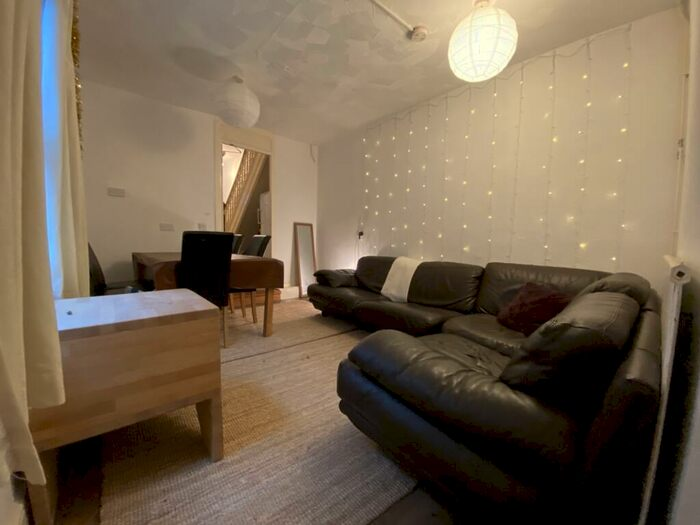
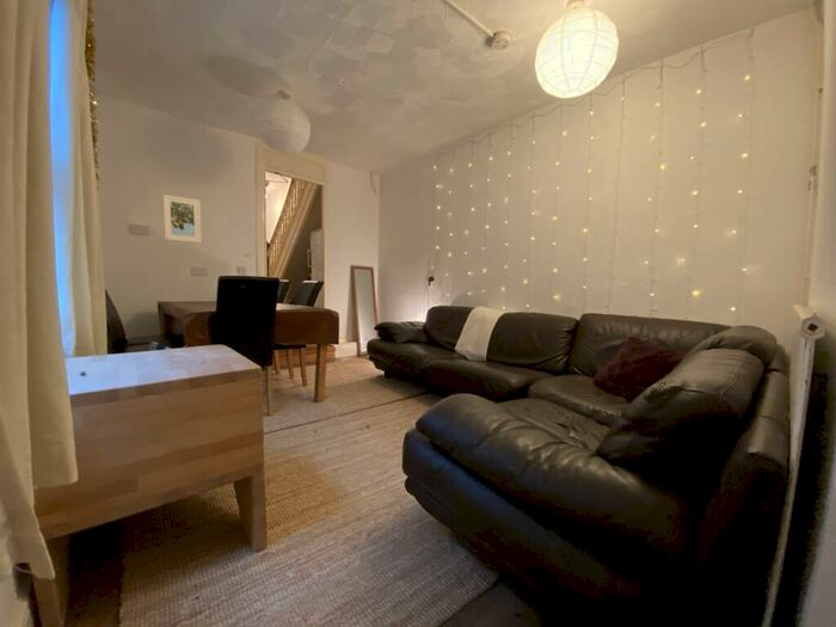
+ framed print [161,193,203,244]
